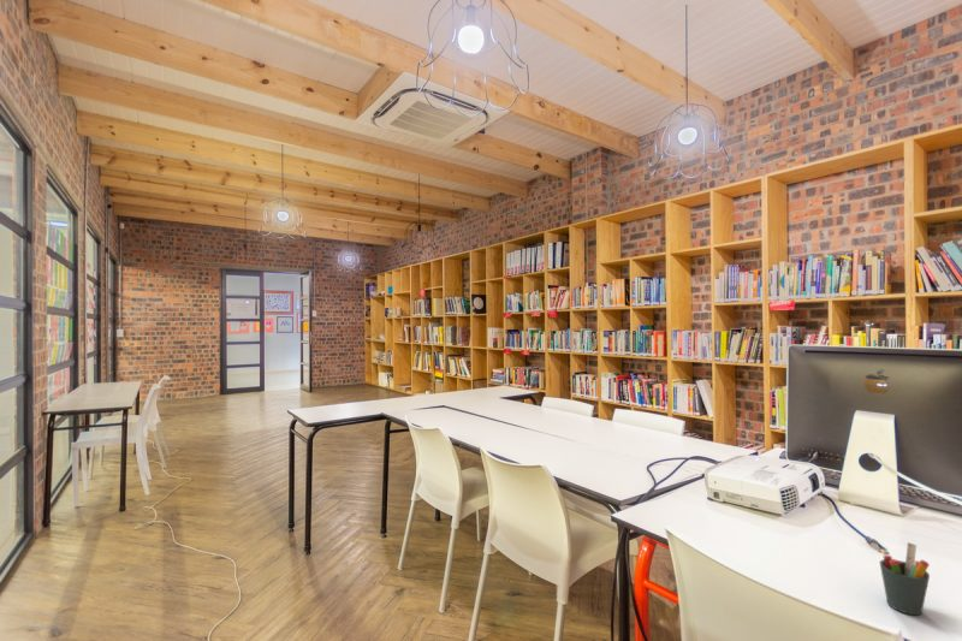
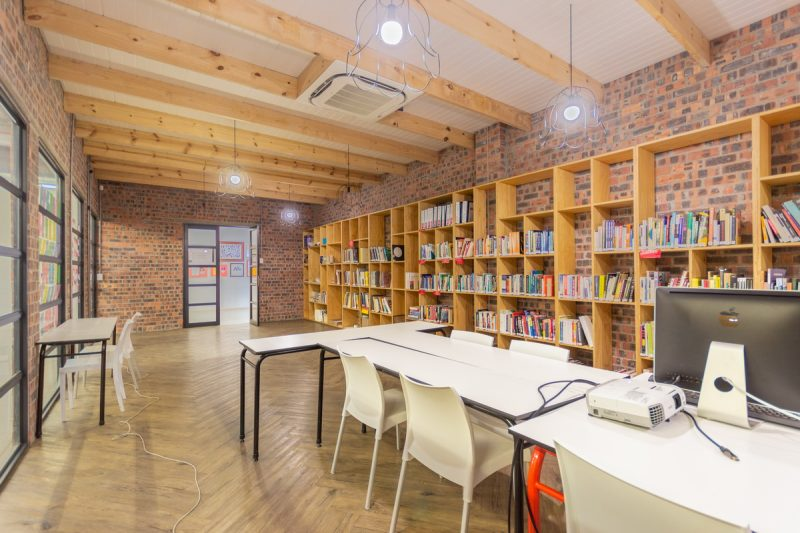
- pen holder [879,541,931,616]
